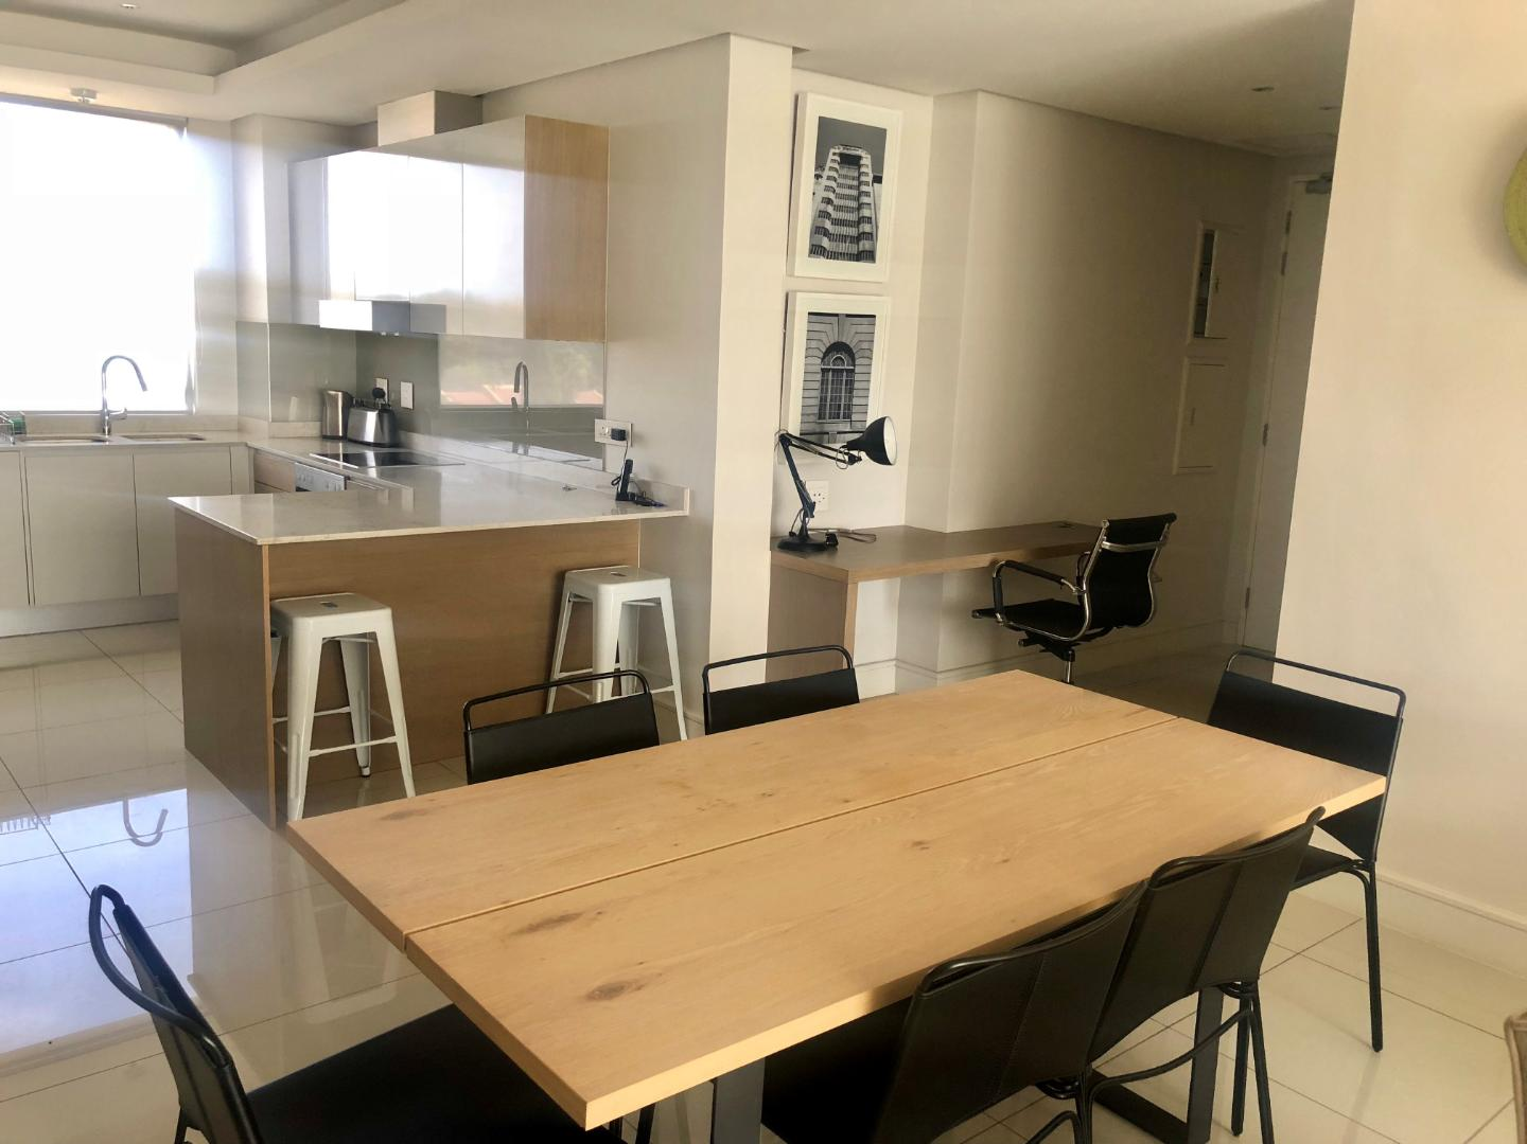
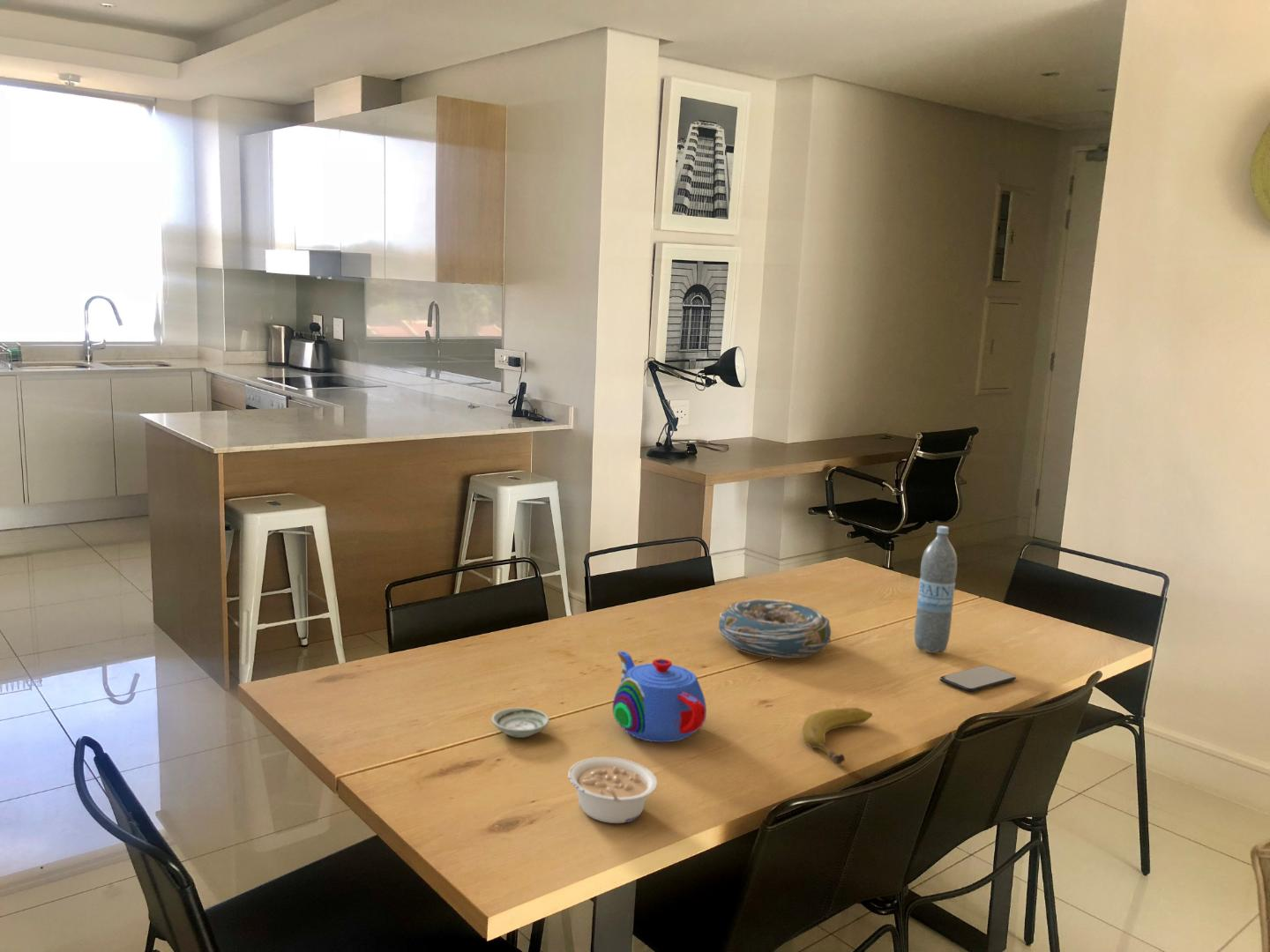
+ smartphone [938,665,1017,693]
+ legume [567,756,658,824]
+ teapot [612,651,707,743]
+ fruit [801,707,873,765]
+ saucer [490,707,550,739]
+ water bottle [914,525,958,654]
+ decorative bowl [718,598,833,659]
